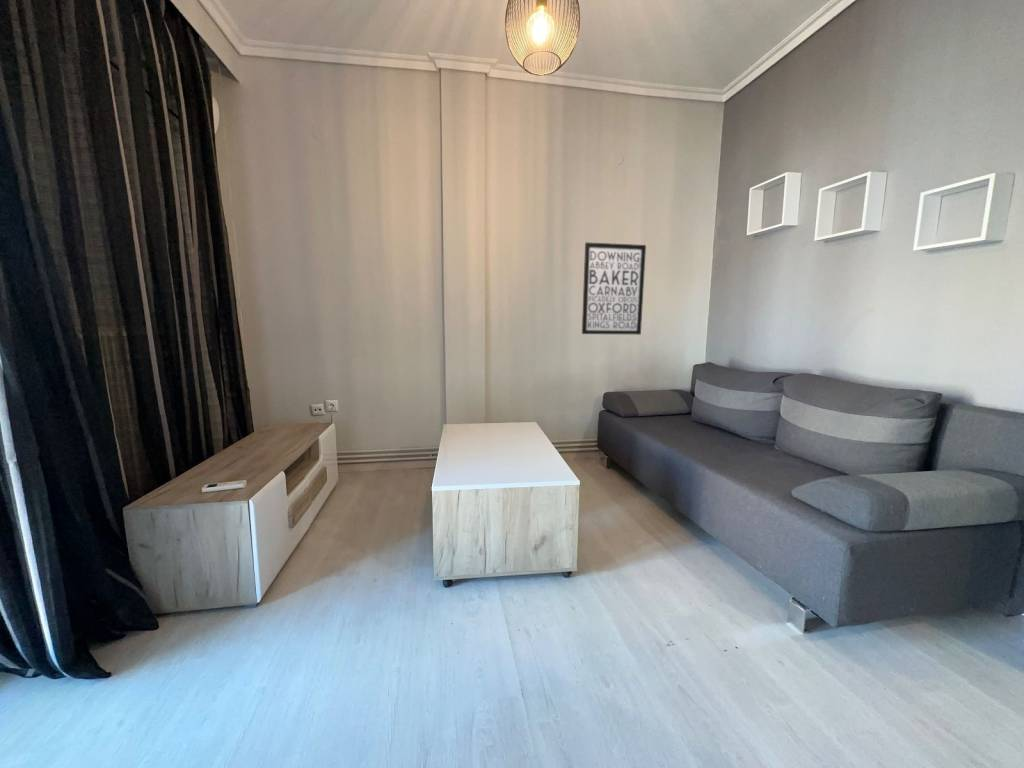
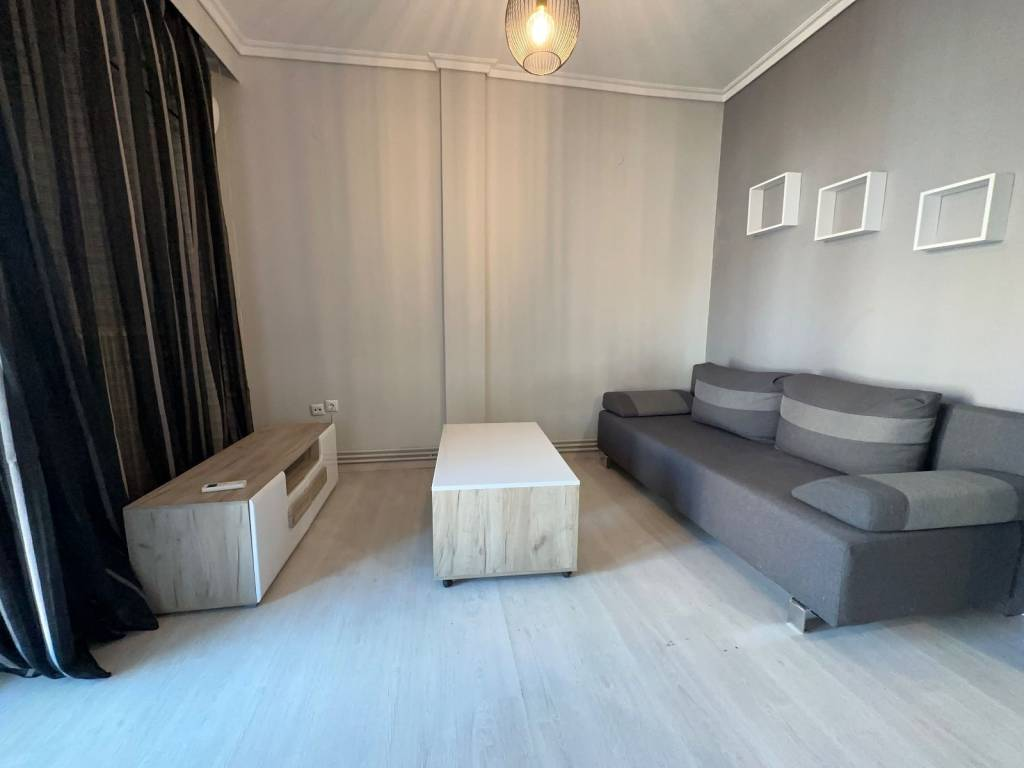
- wall art [581,241,647,336]
